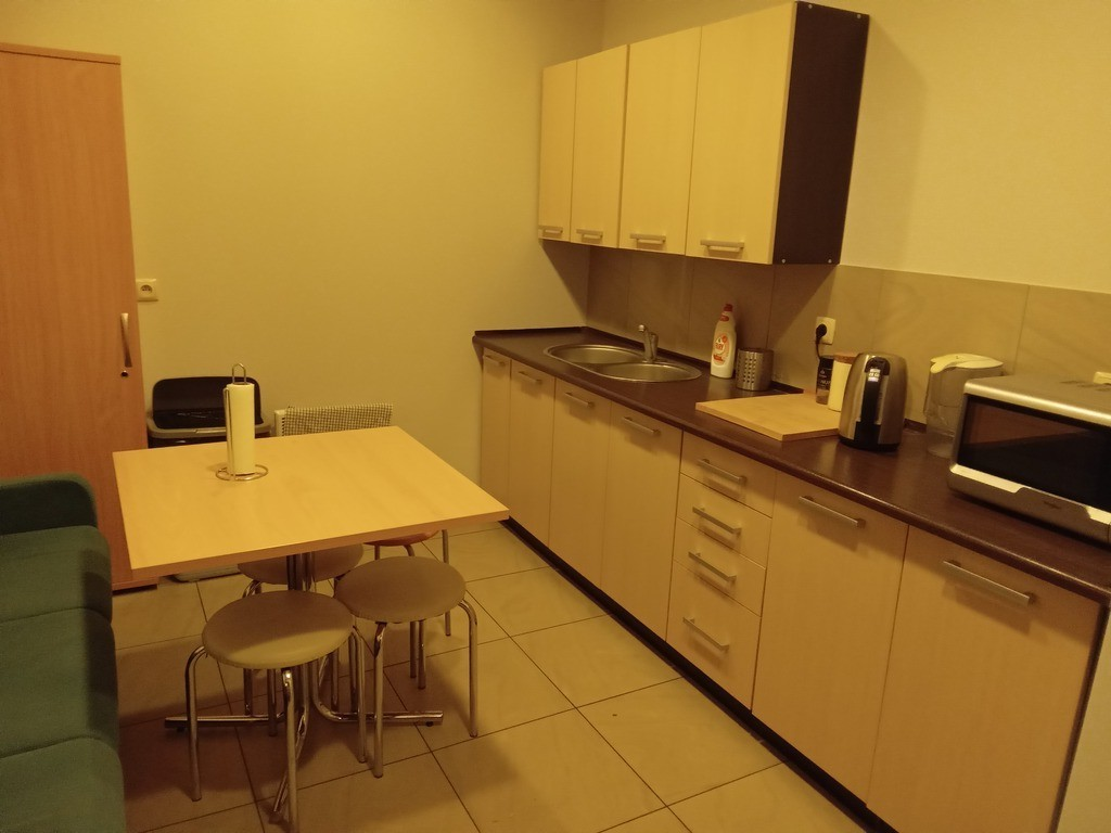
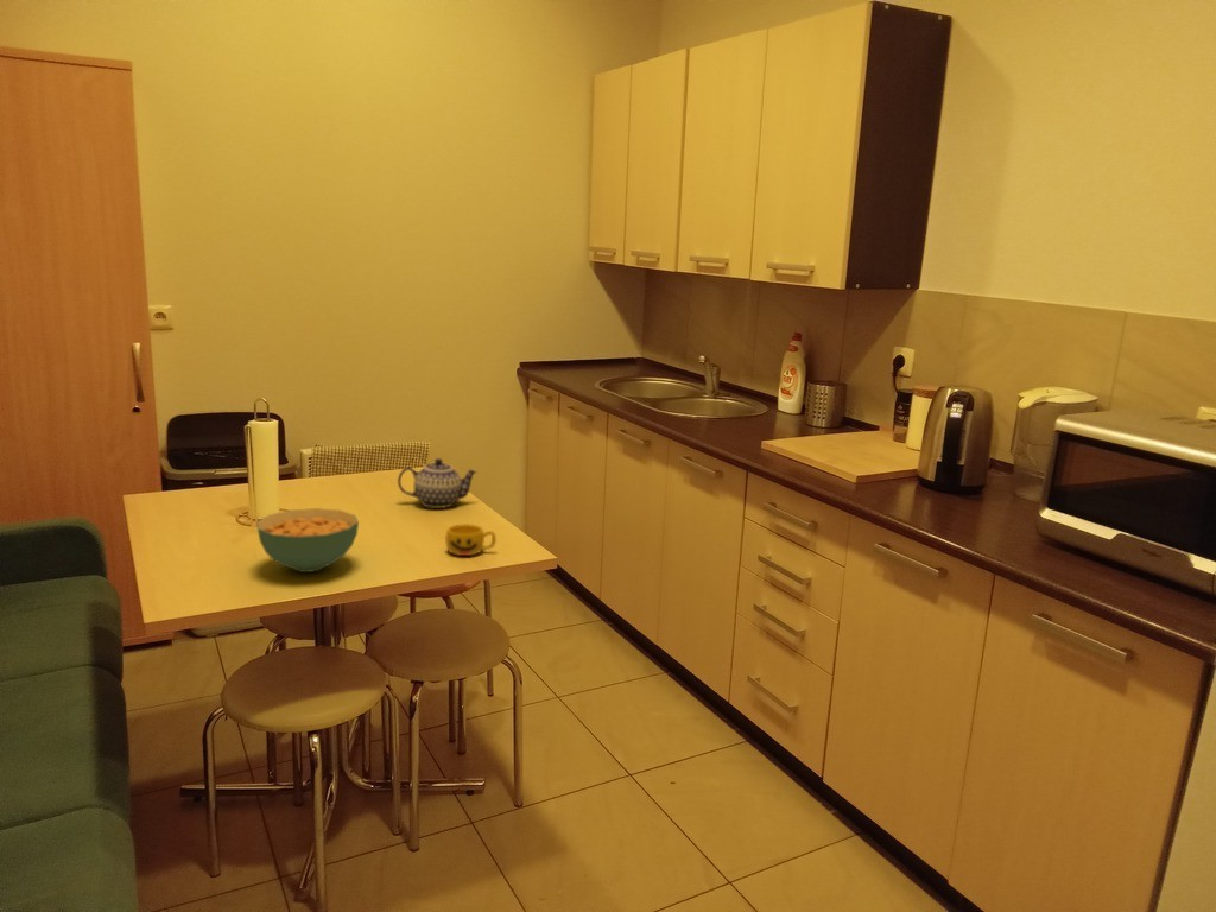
+ teapot [397,457,479,509]
+ cup [444,522,498,557]
+ cereal bowl [255,507,360,574]
